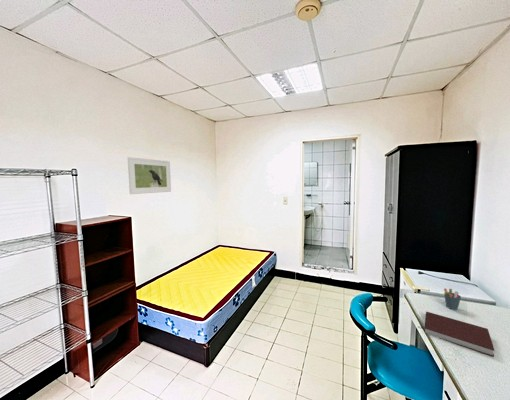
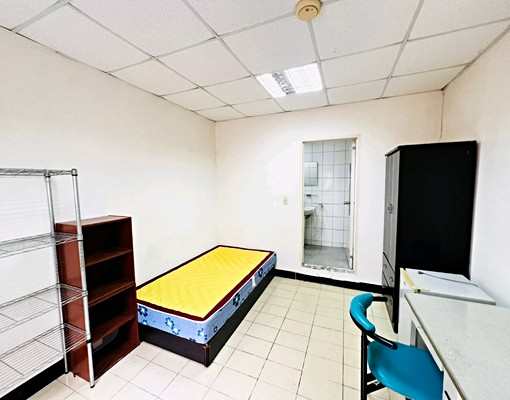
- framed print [127,156,172,195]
- pen holder [443,287,462,311]
- notebook [423,311,496,358]
